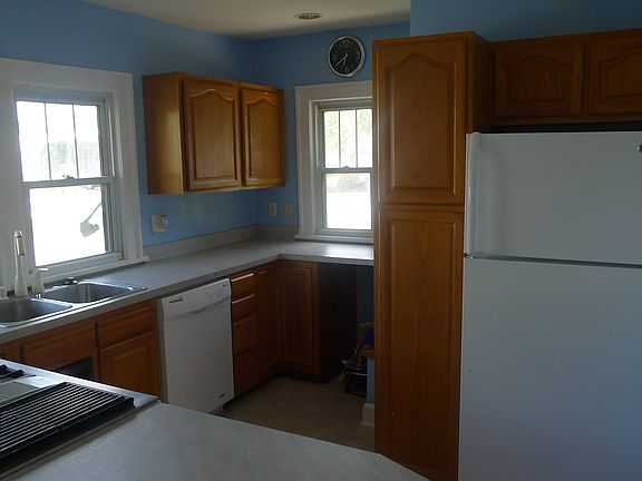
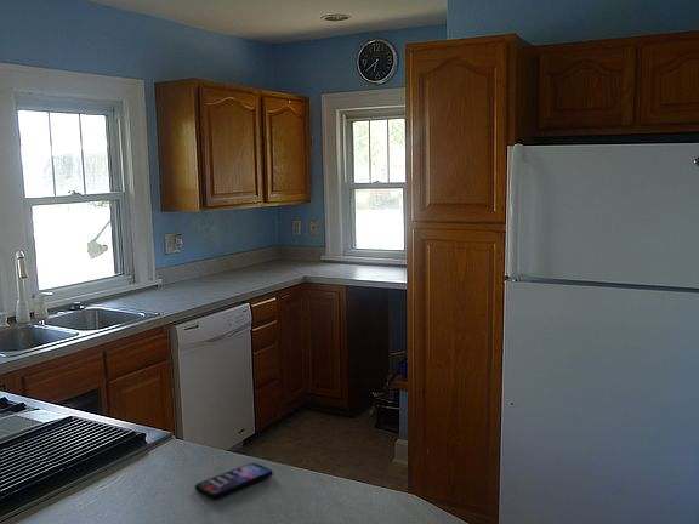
+ smartphone [194,462,274,500]
